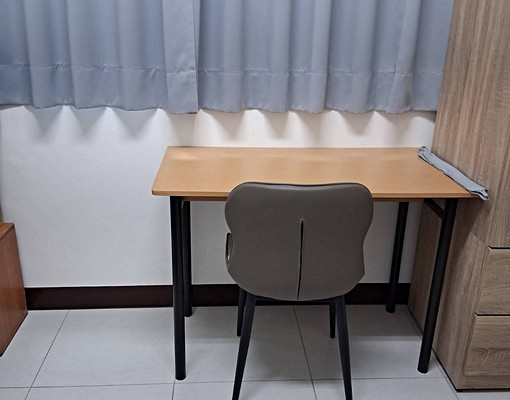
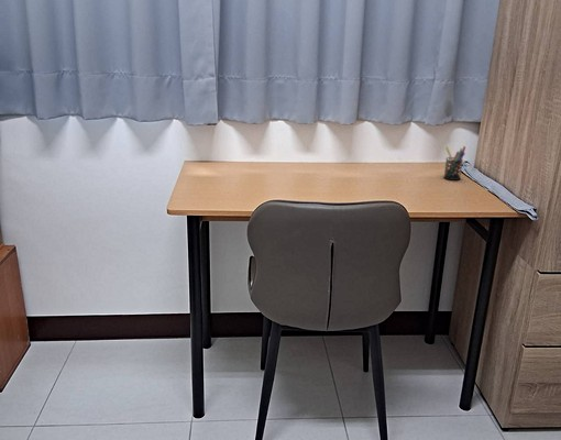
+ pen holder [442,145,466,182]
